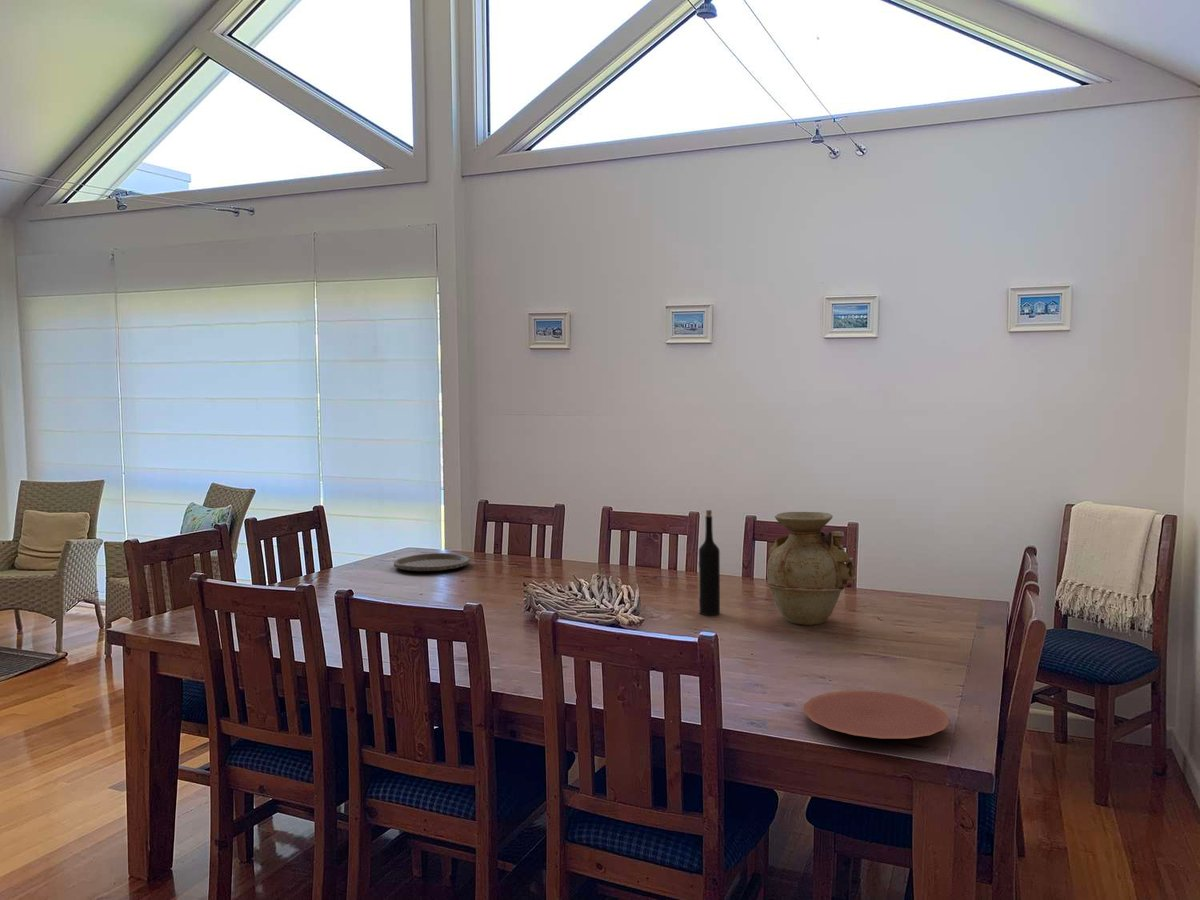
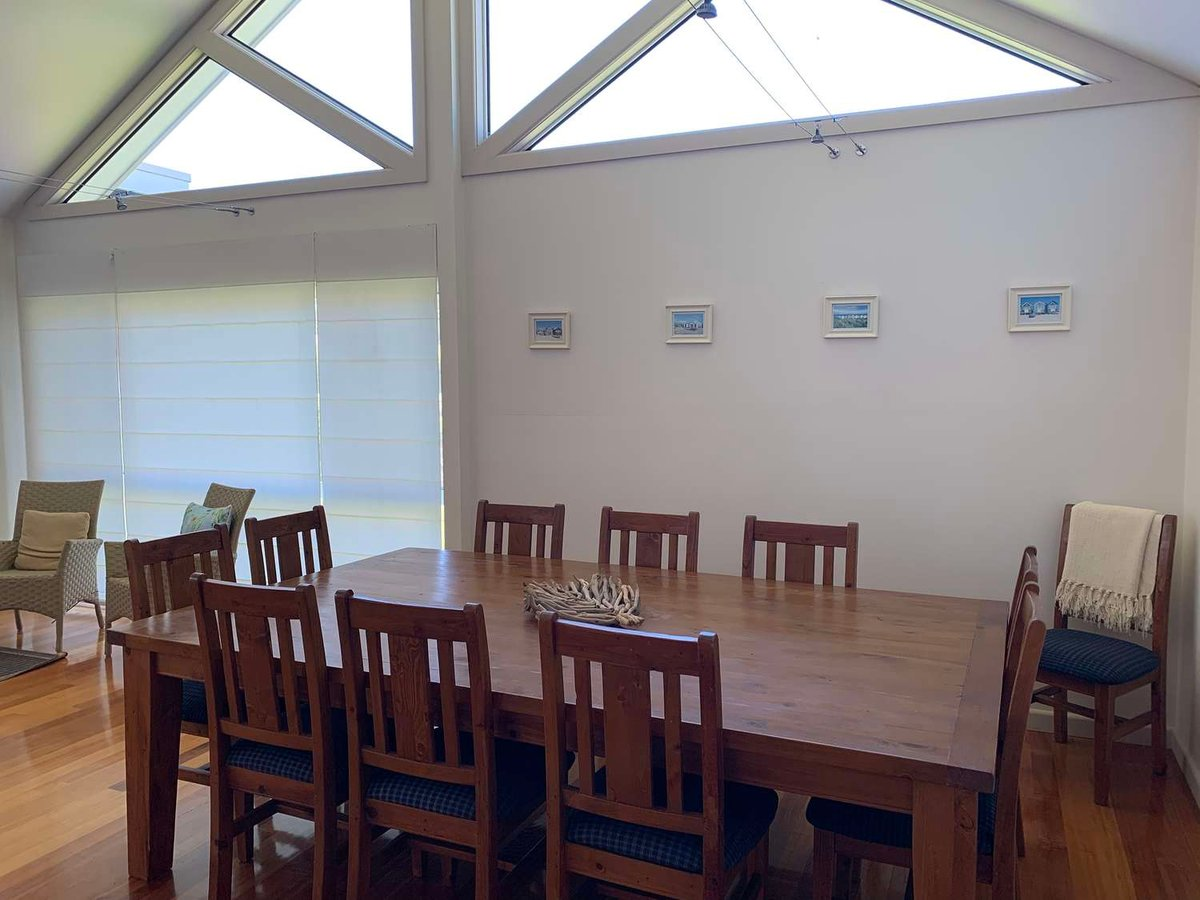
- plate [803,690,951,740]
- wine bottle [698,509,721,616]
- vase [765,511,857,626]
- plate [393,552,472,572]
